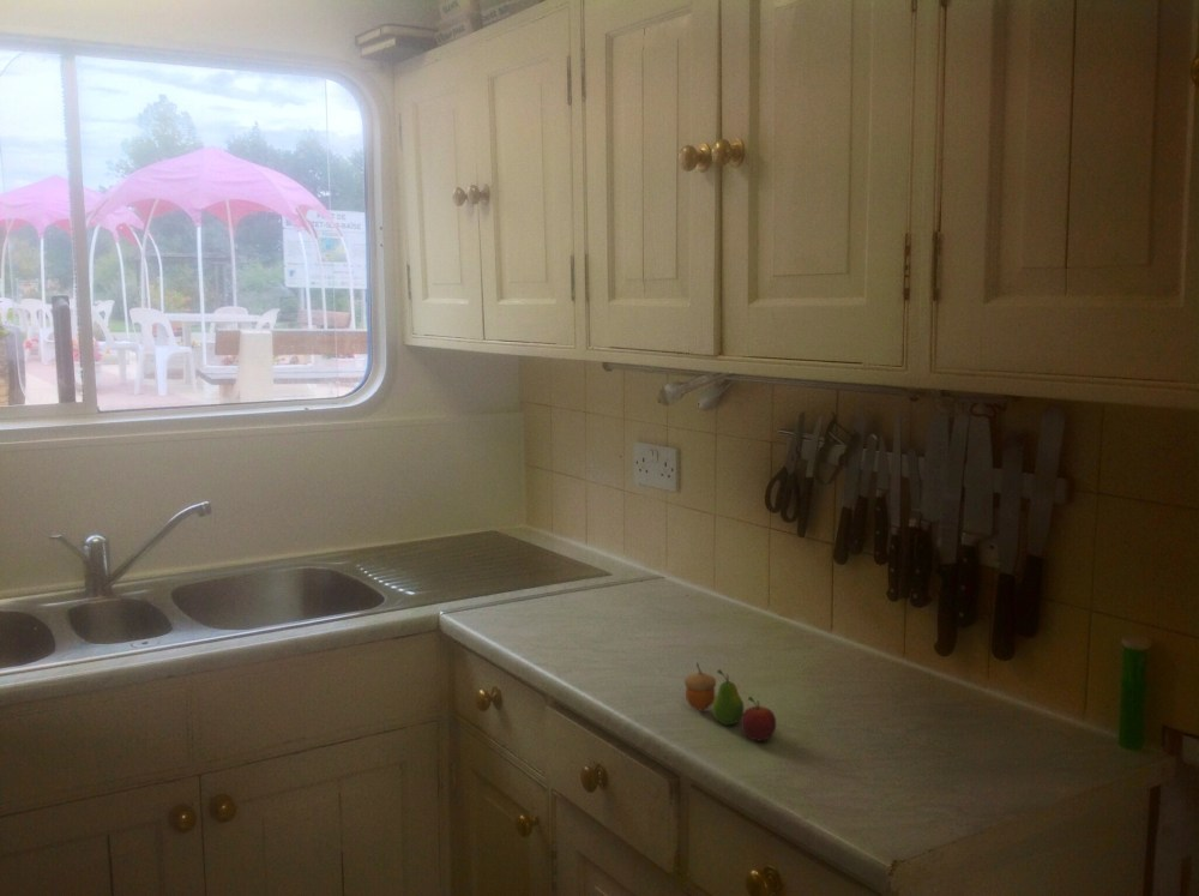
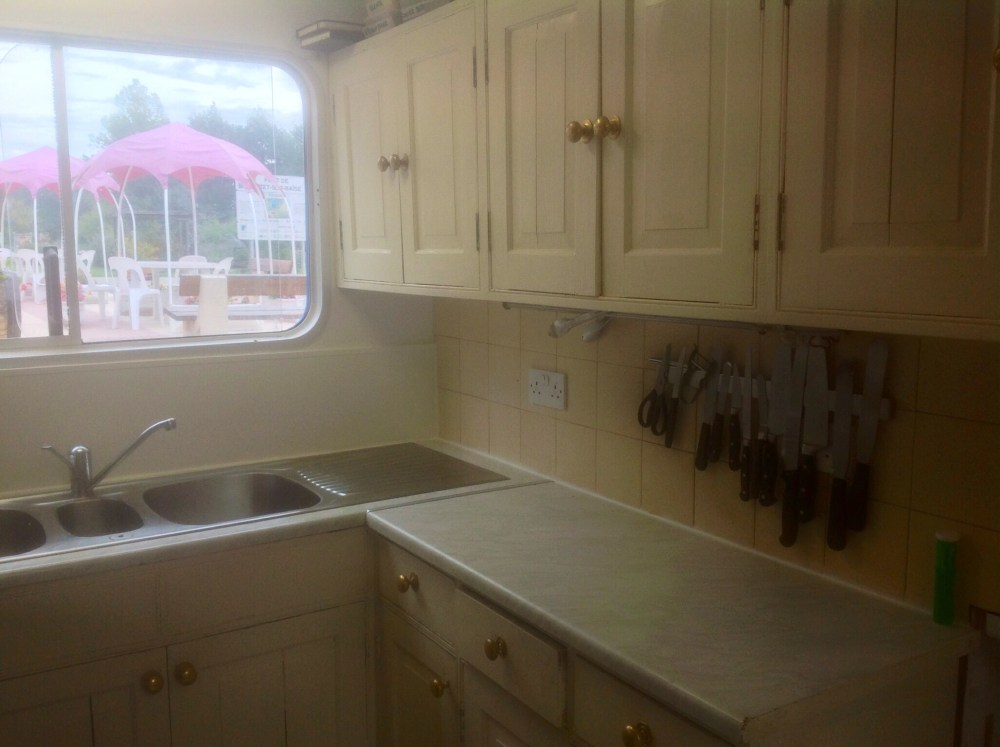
- fruit [683,662,777,741]
